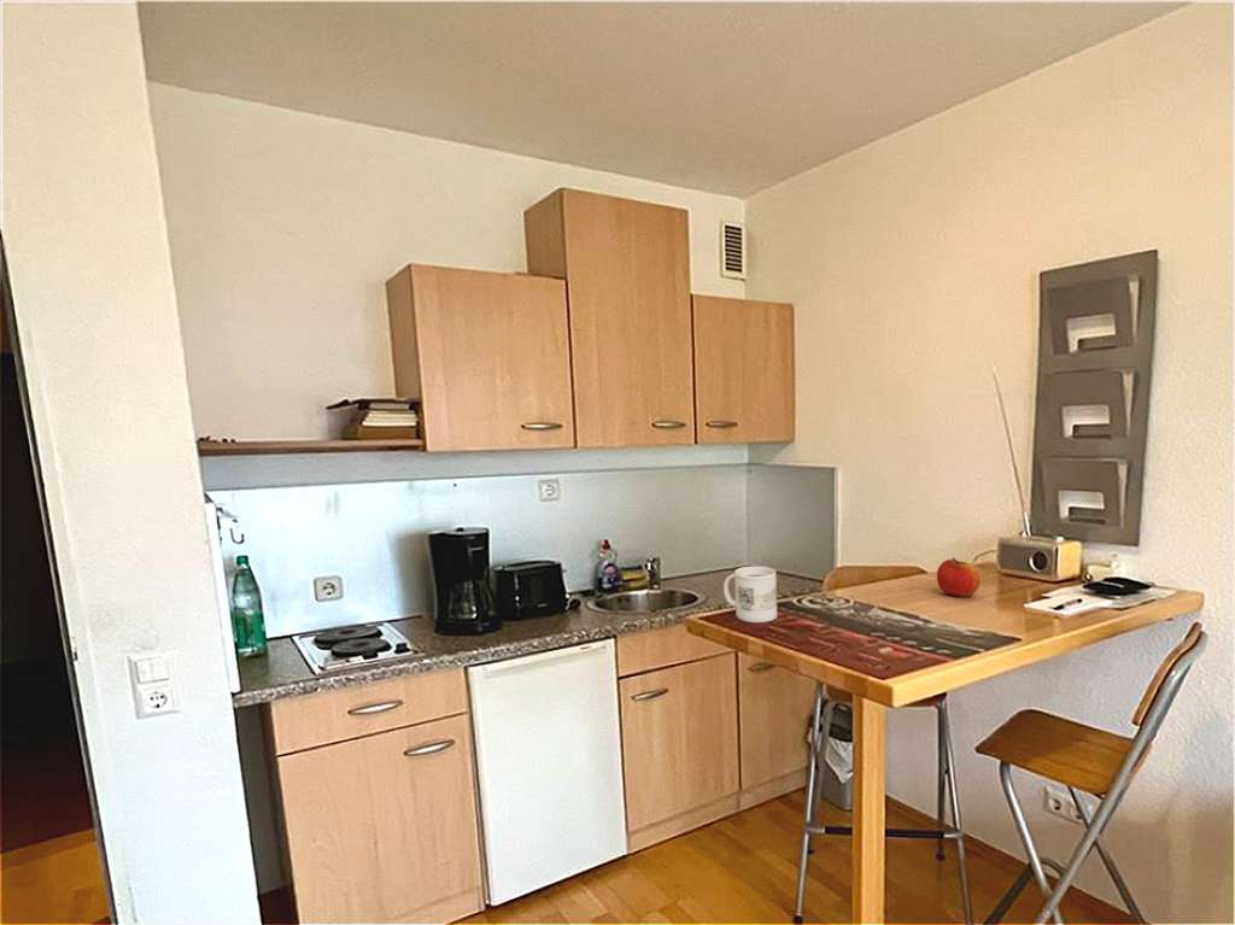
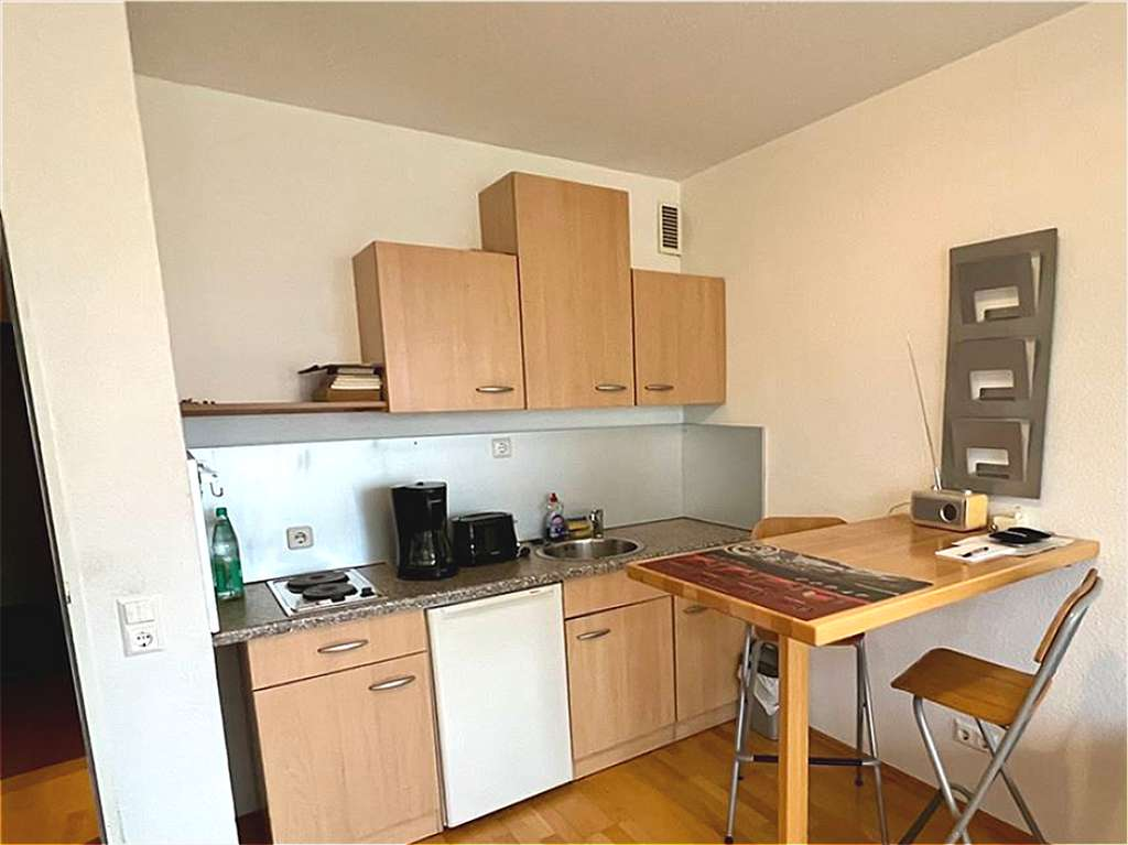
- mug [722,566,778,624]
- apple [936,557,982,598]
